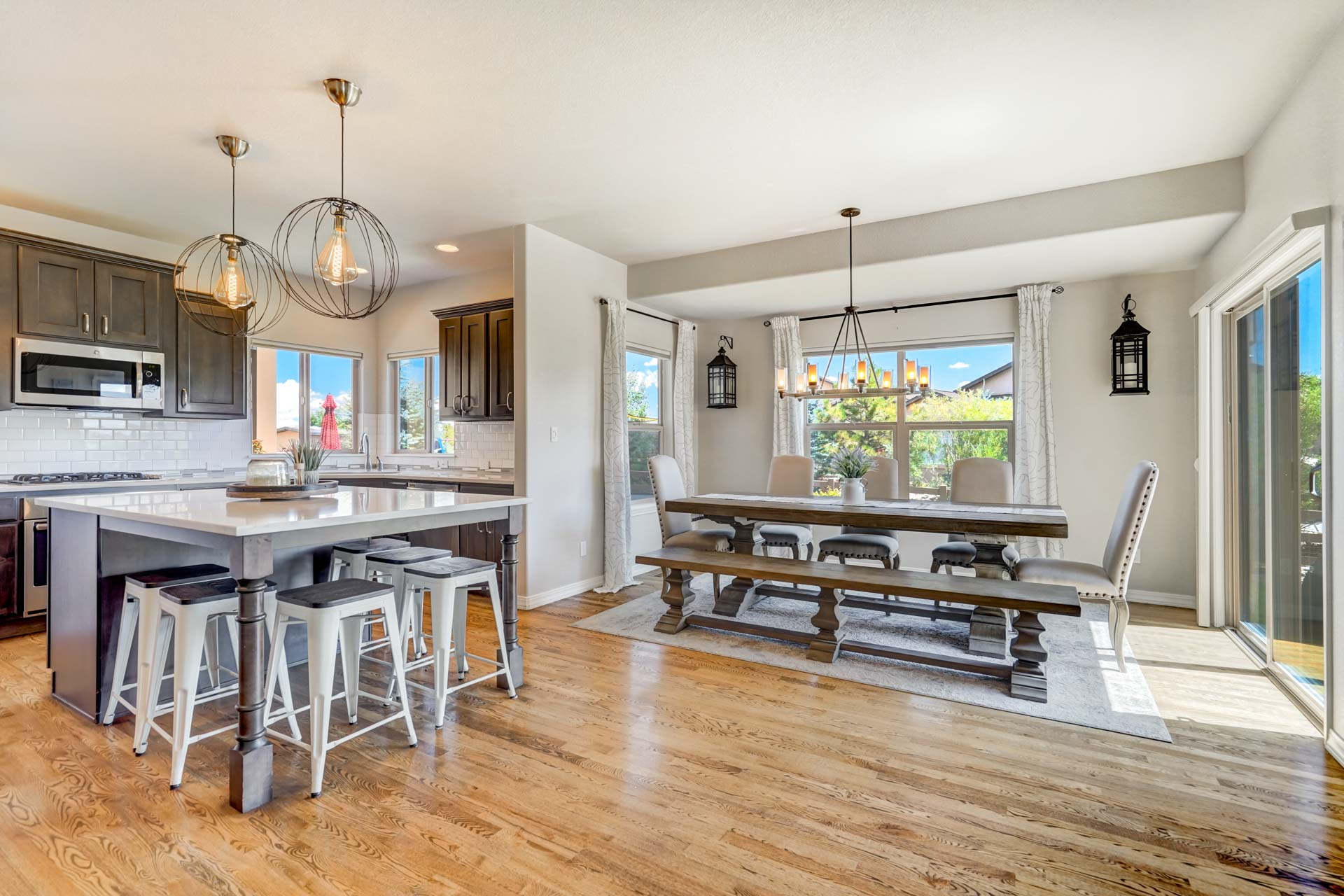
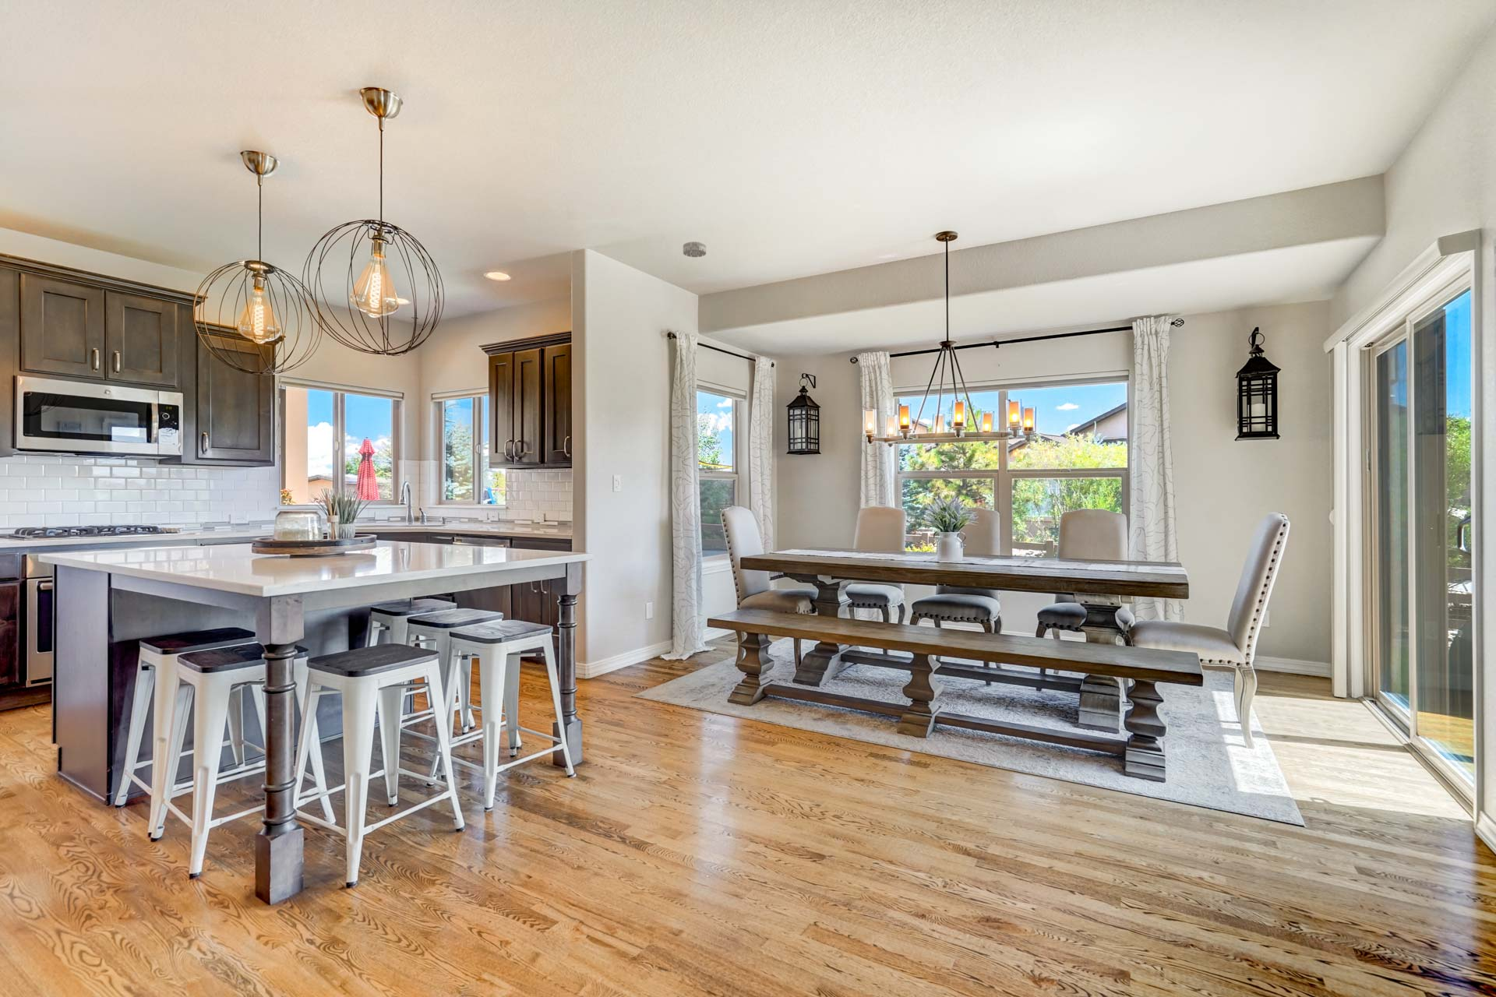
+ smoke detector [682,240,707,258]
